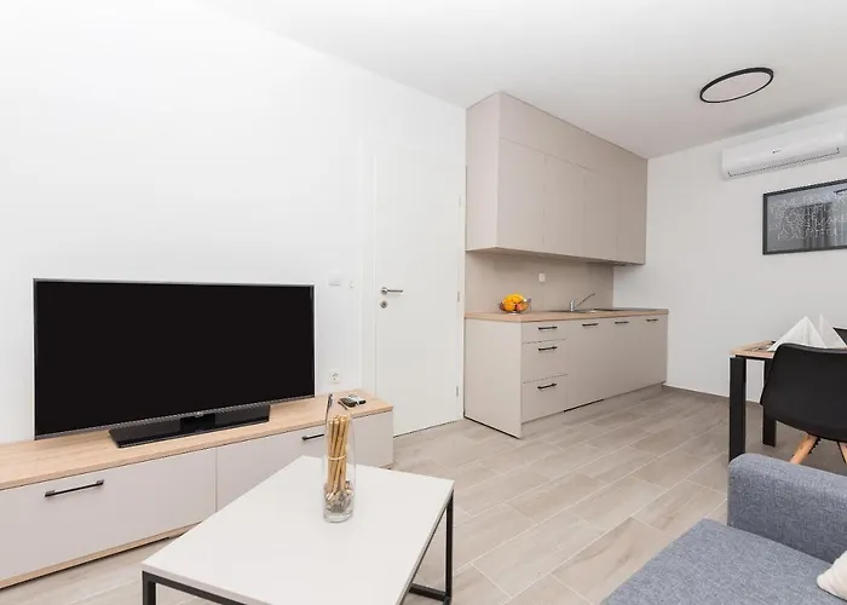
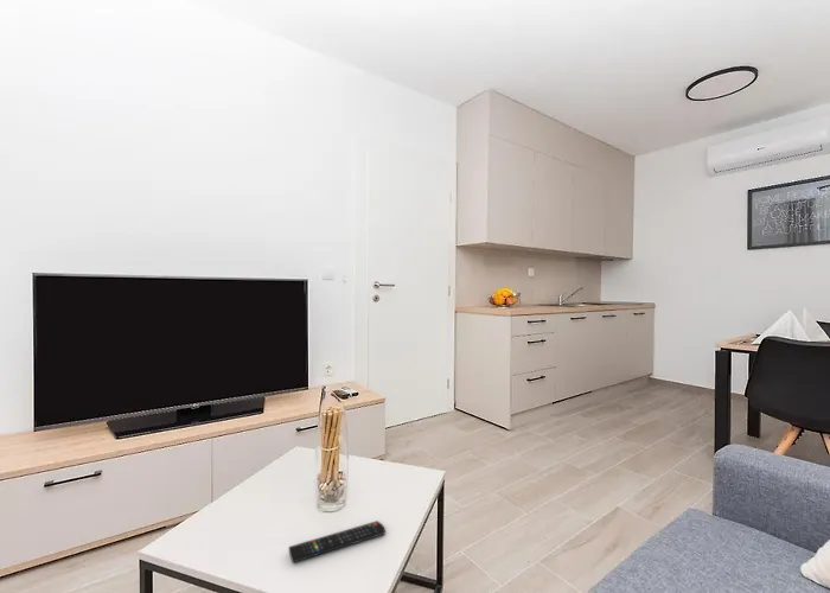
+ remote control [288,519,387,563]
